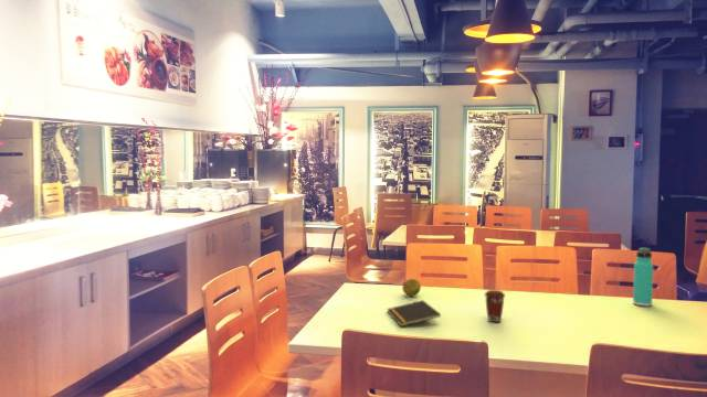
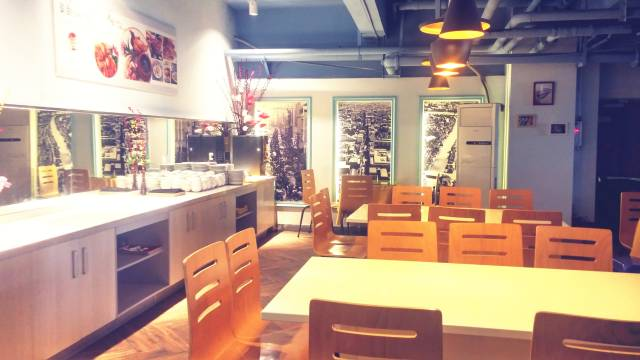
- thermos bottle [632,246,654,308]
- fruit [401,278,422,298]
- notepad [386,299,442,328]
- coffee cup [484,289,506,323]
